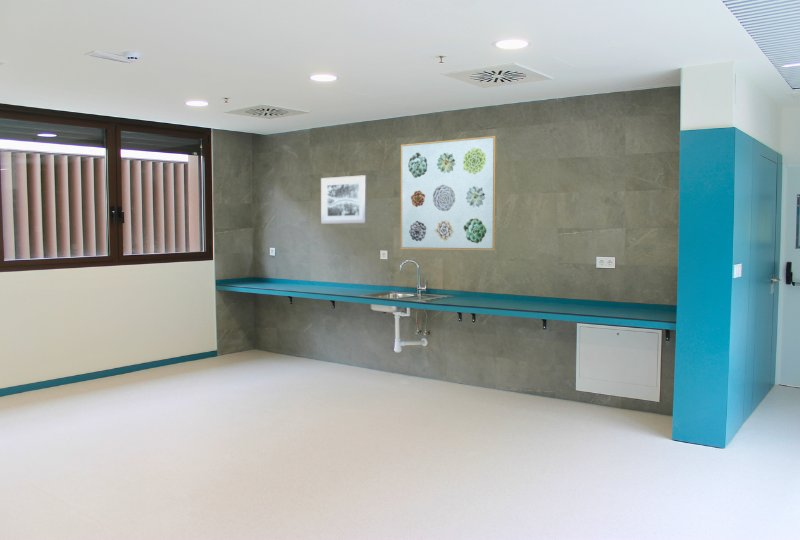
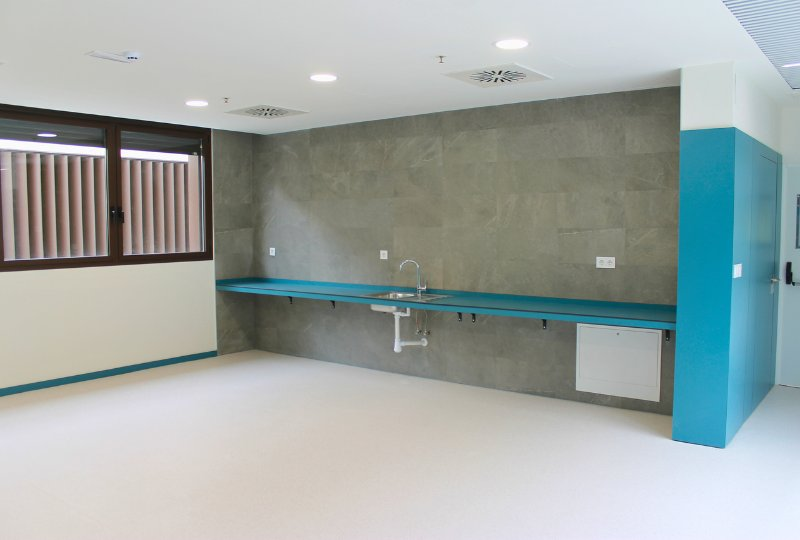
- wall art [320,174,368,225]
- wall art [400,135,497,251]
